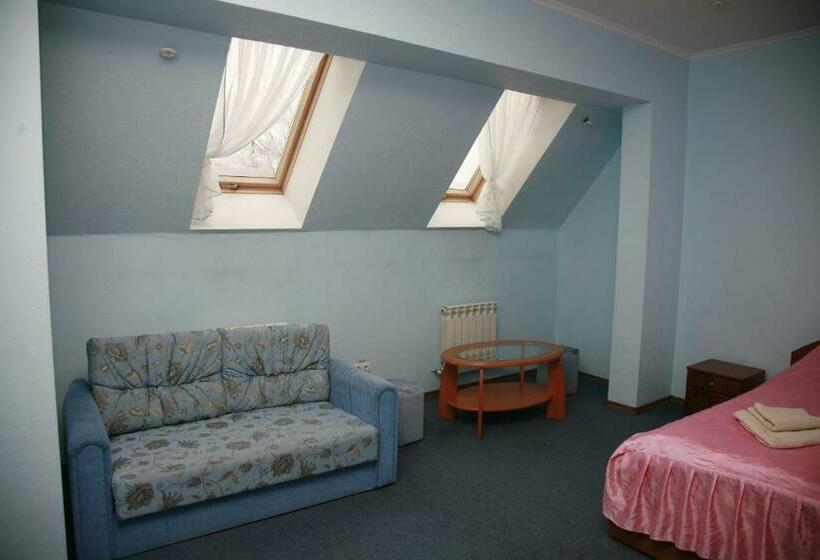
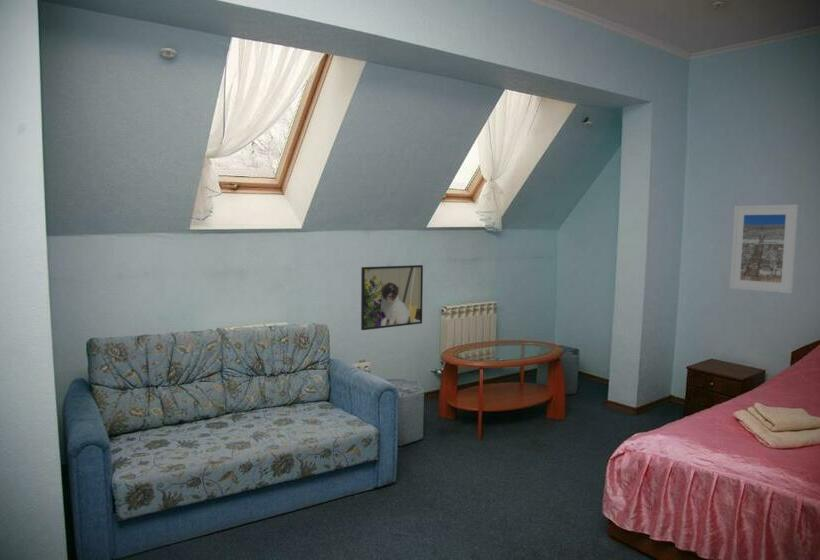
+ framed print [729,203,799,294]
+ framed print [360,264,424,331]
